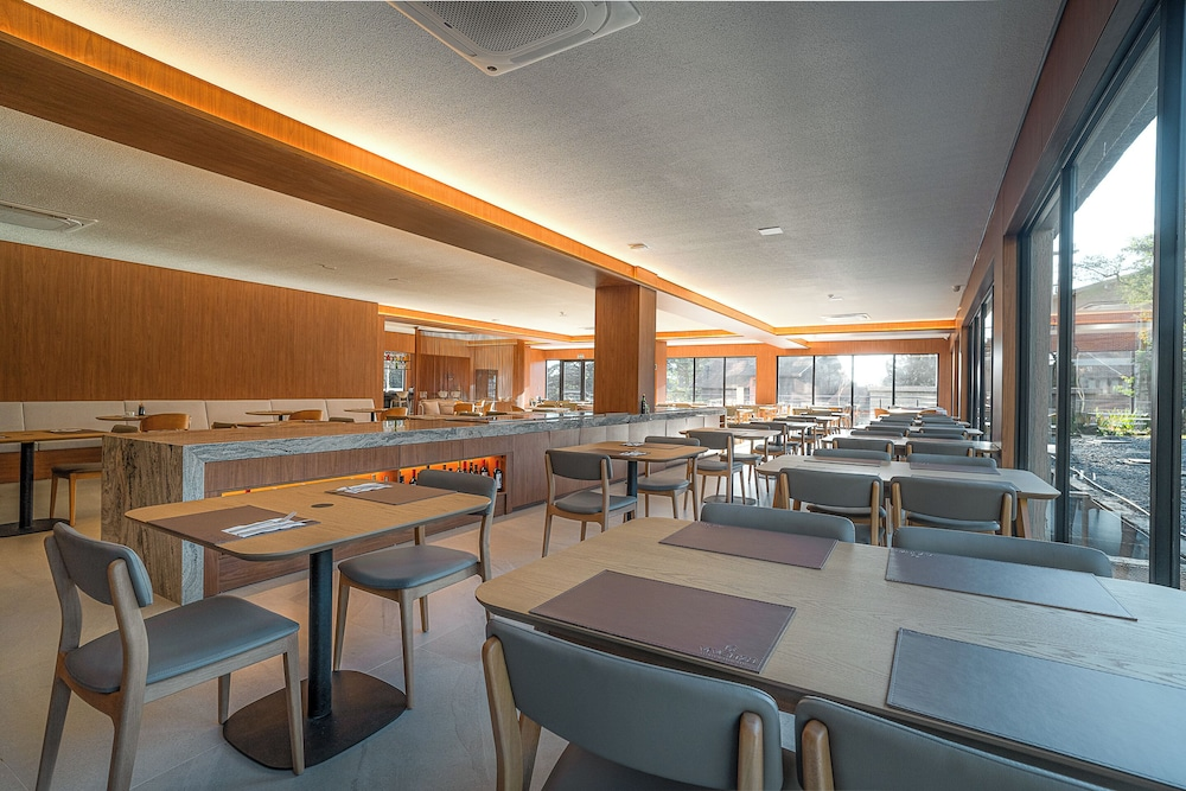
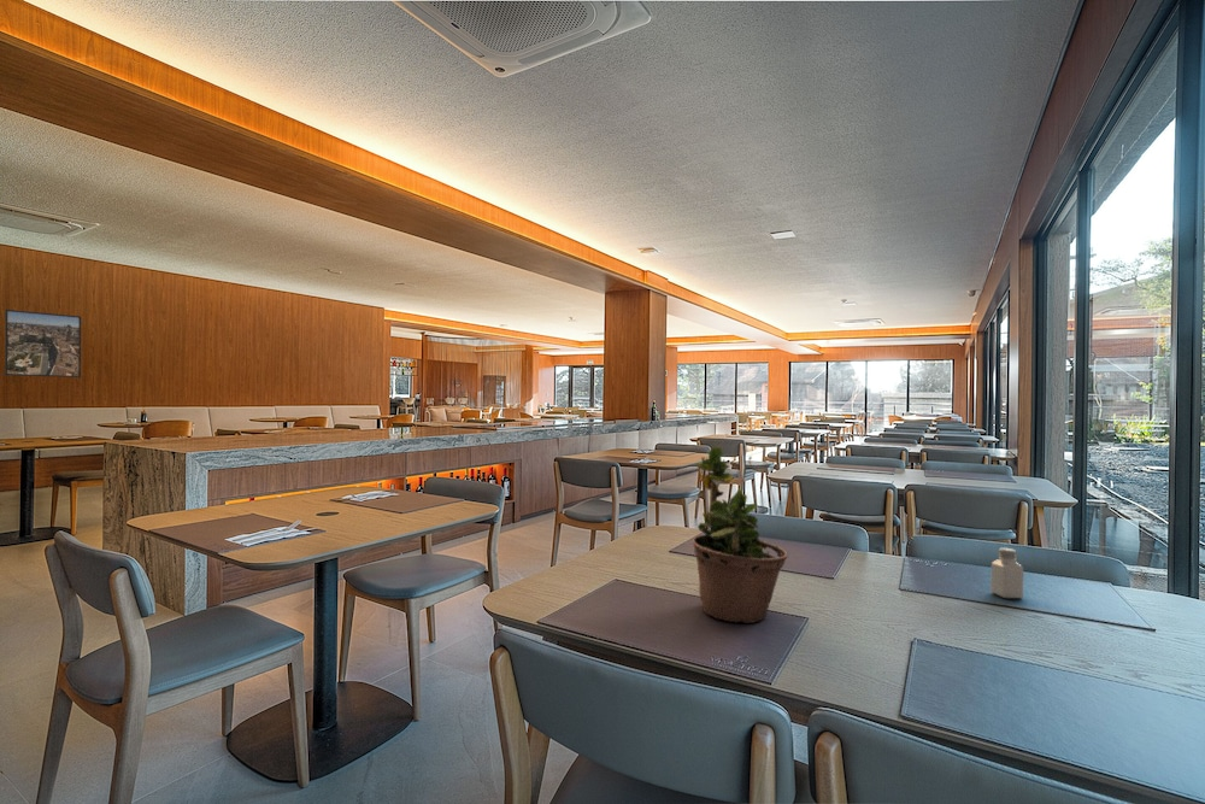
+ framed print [4,309,82,378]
+ saltshaker [989,546,1024,599]
+ potted plant [692,433,789,624]
